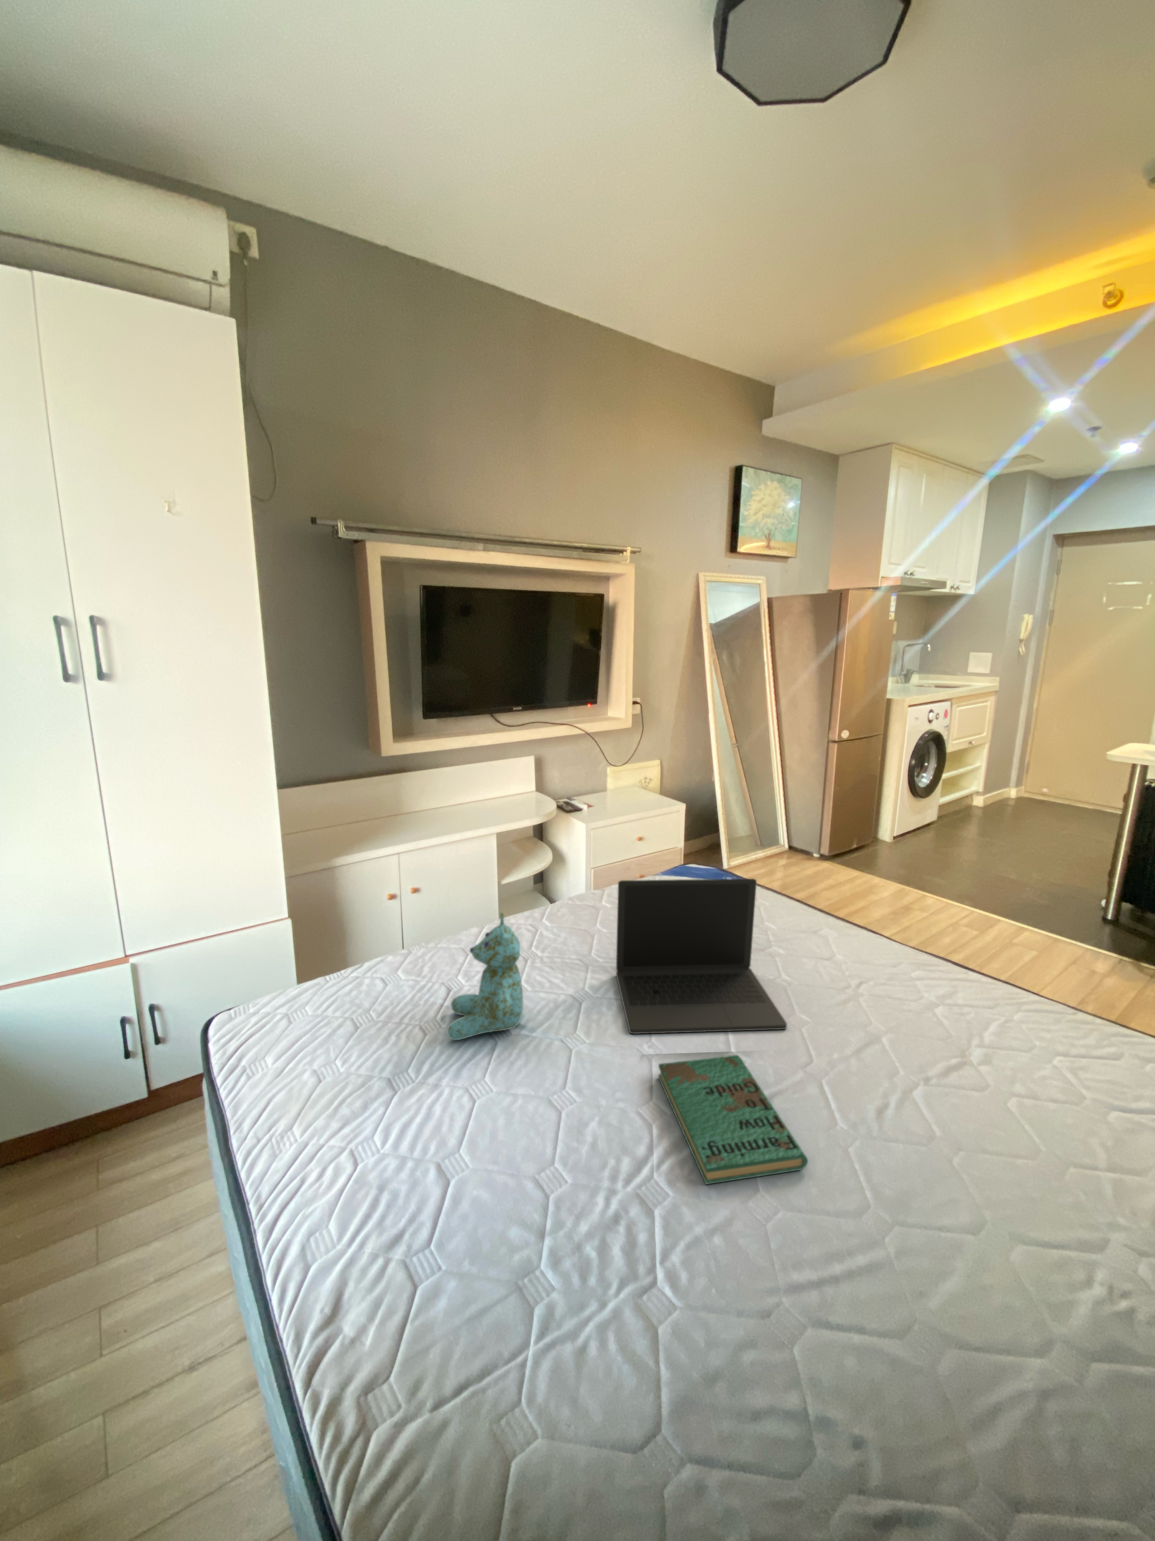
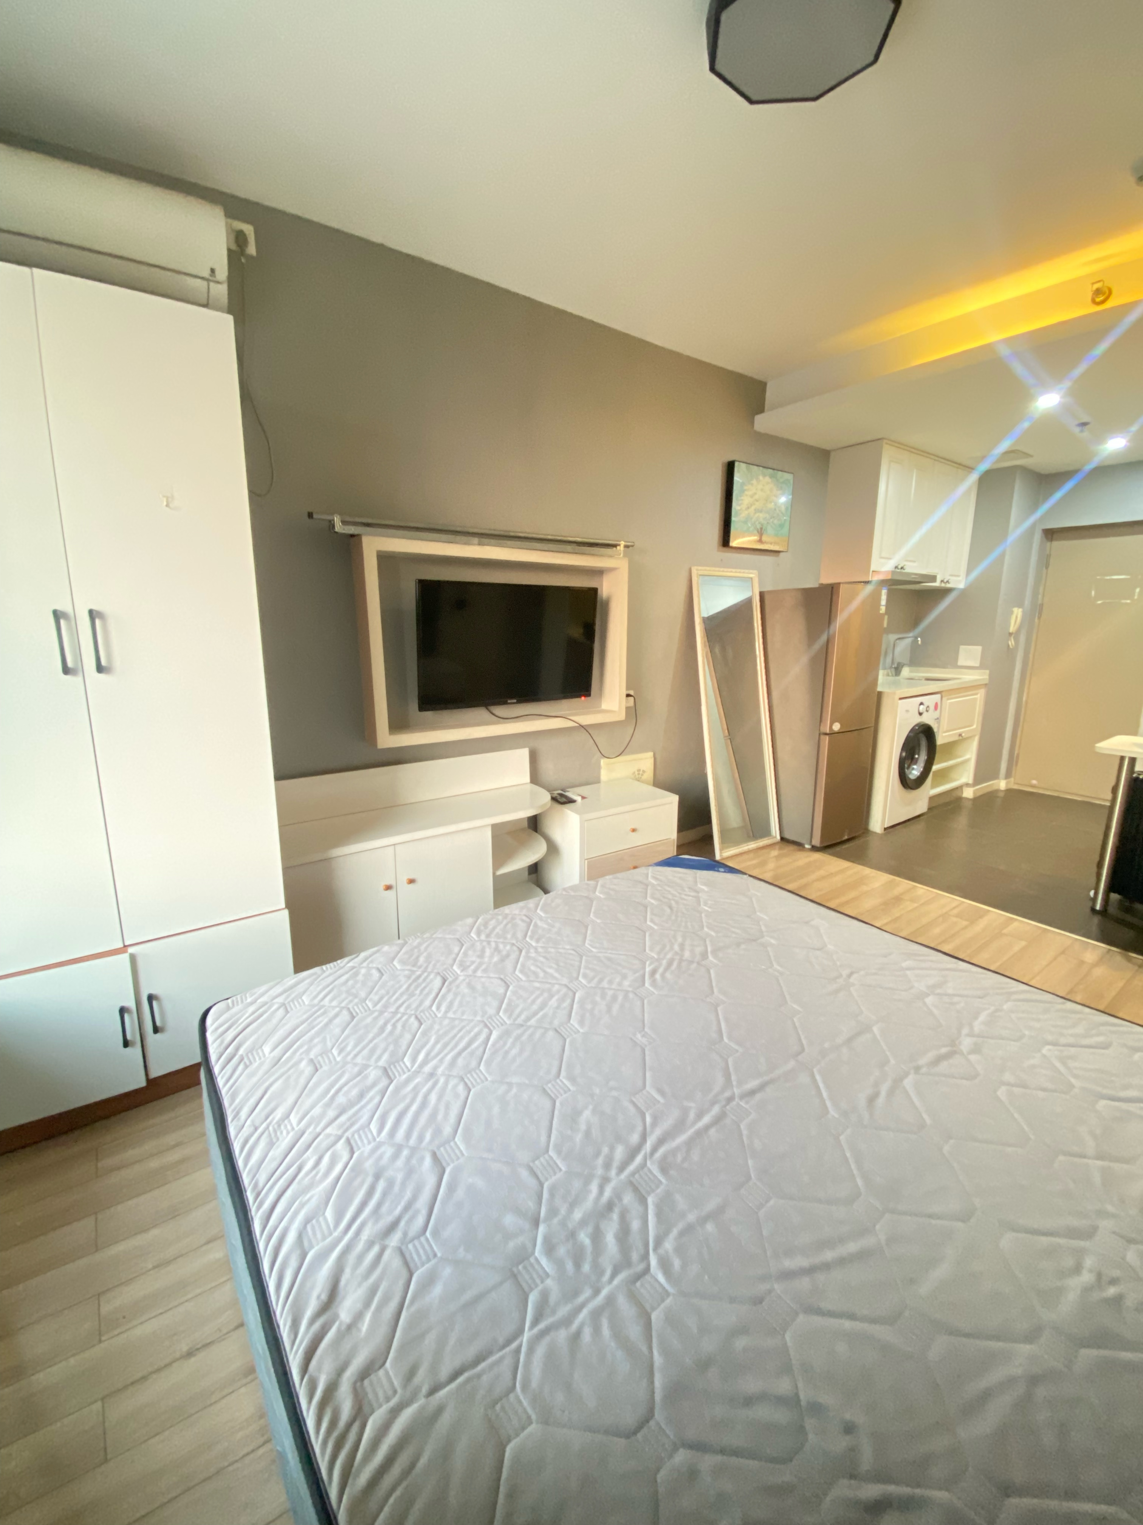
- stuffed bear [446,911,523,1041]
- laptop [615,878,787,1034]
- book [658,1054,808,1184]
